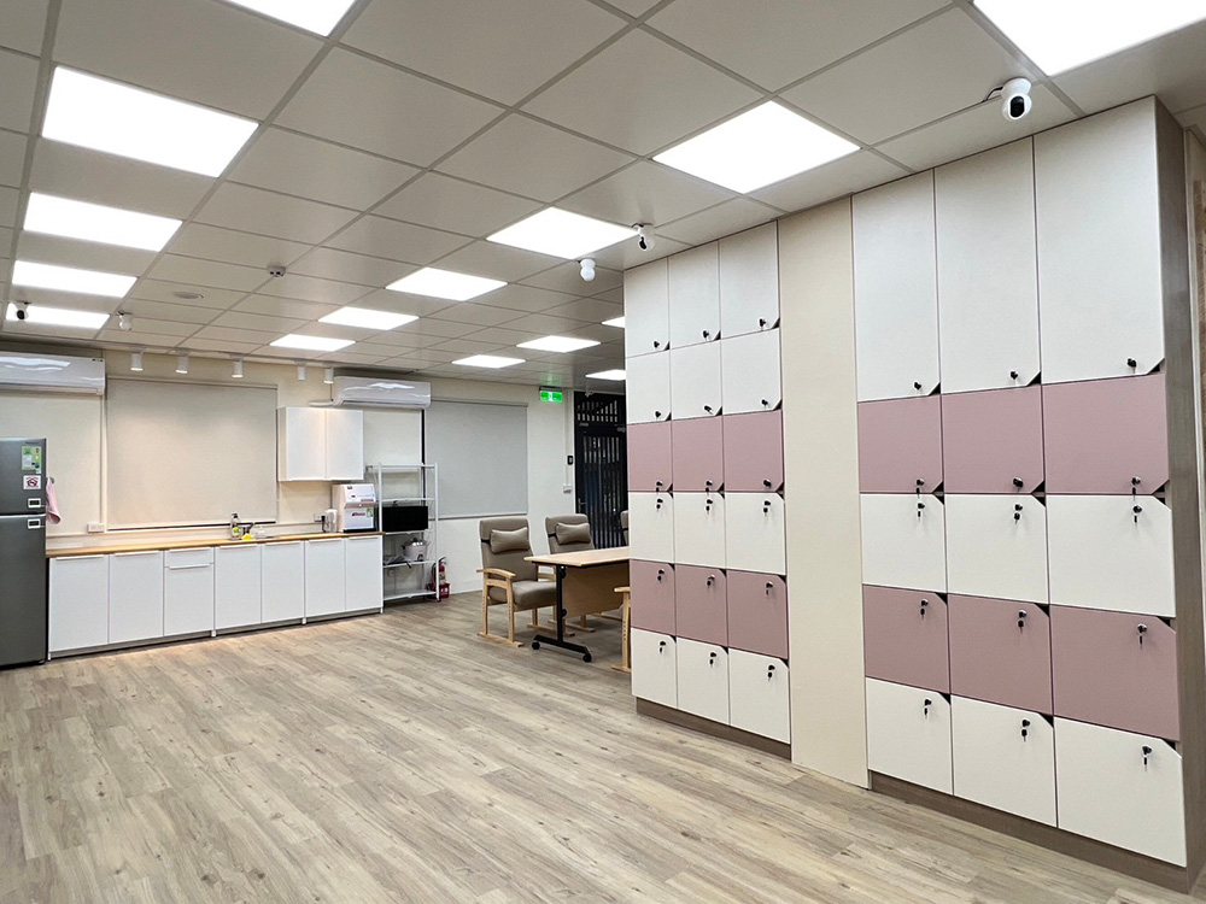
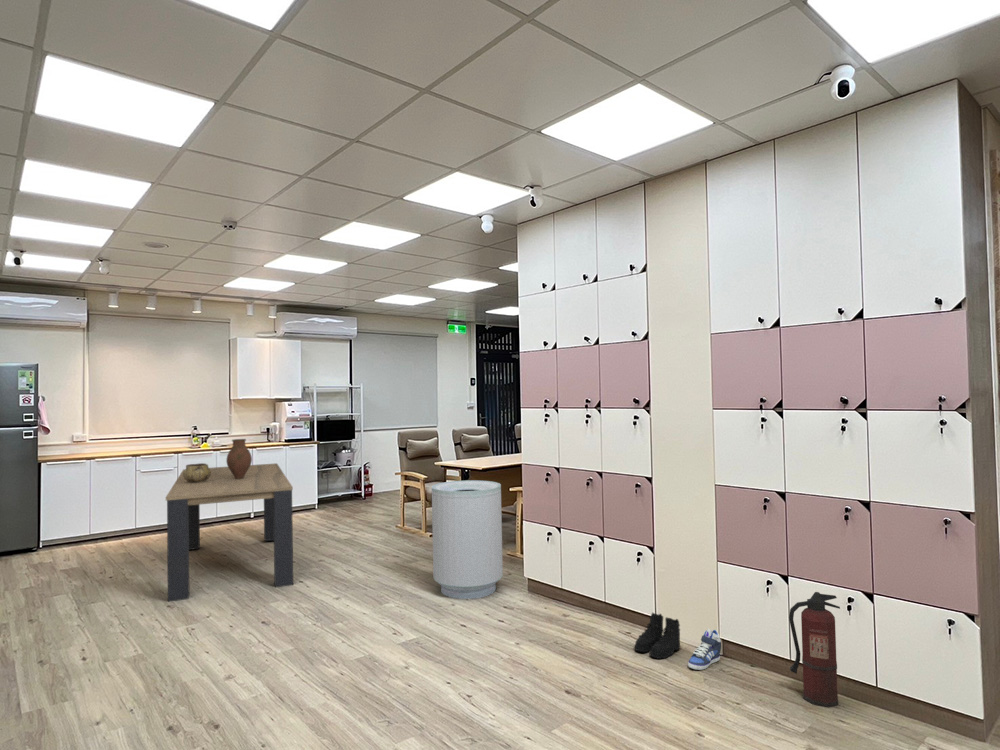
+ decorative bowl [183,462,211,483]
+ dining table [165,462,294,603]
+ sneaker [687,628,722,671]
+ trash can [431,479,504,600]
+ vase [225,438,253,479]
+ boots [634,612,681,660]
+ fire extinguisher [788,591,841,709]
